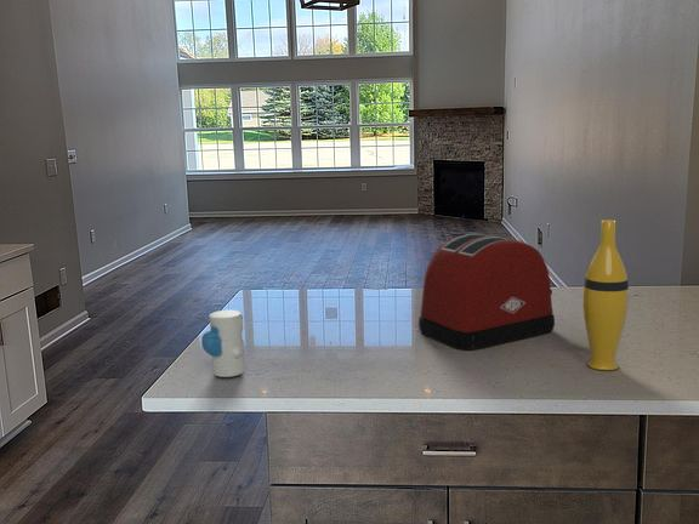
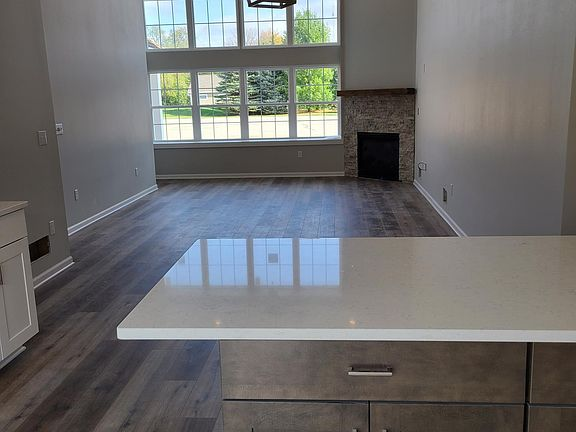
- toy [200,309,246,378]
- vase [581,218,630,371]
- toaster [417,233,556,352]
